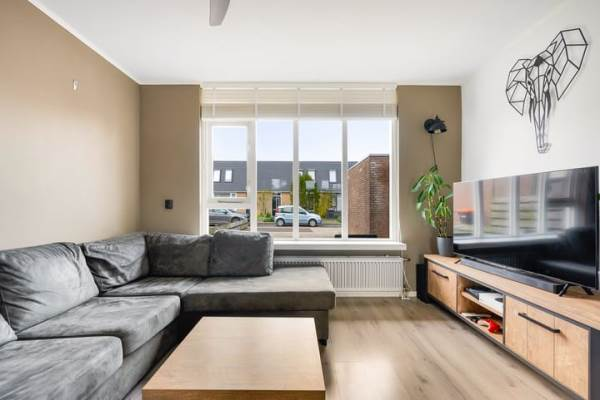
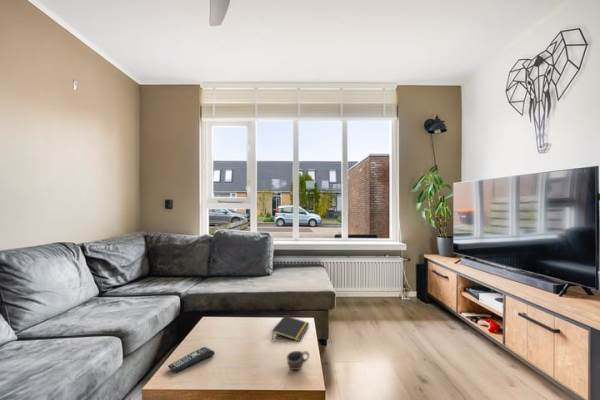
+ remote control [167,346,216,373]
+ cup [285,350,310,371]
+ notepad [271,314,310,342]
